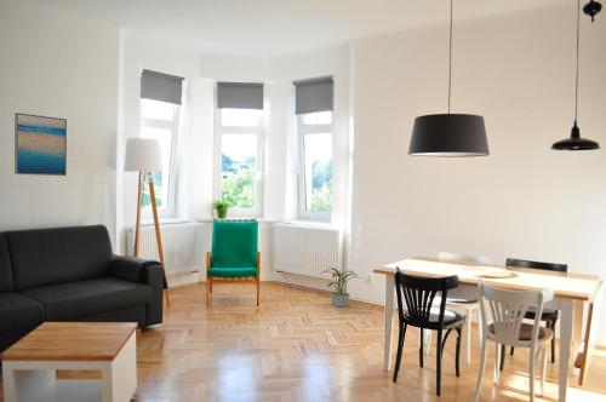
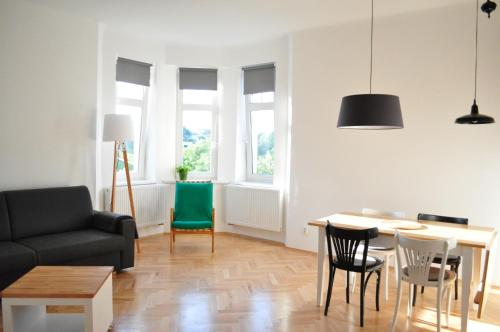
- potted plant [320,266,362,308]
- wall art [13,111,68,177]
